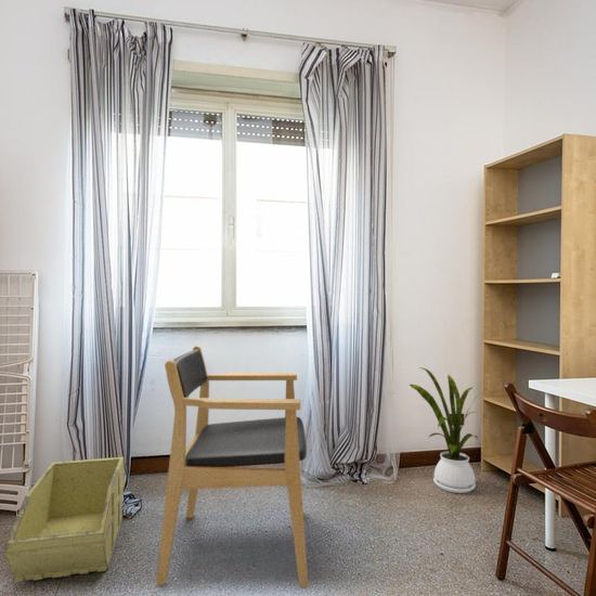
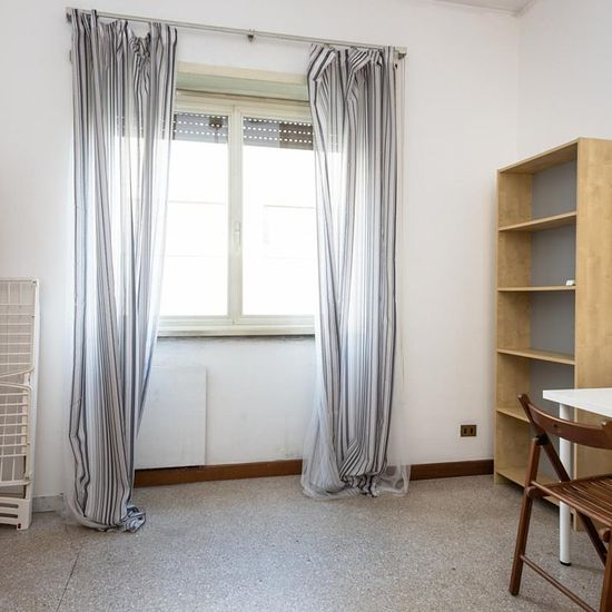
- armchair [155,345,309,588]
- house plant [409,366,484,494]
- storage bin [3,456,126,584]
